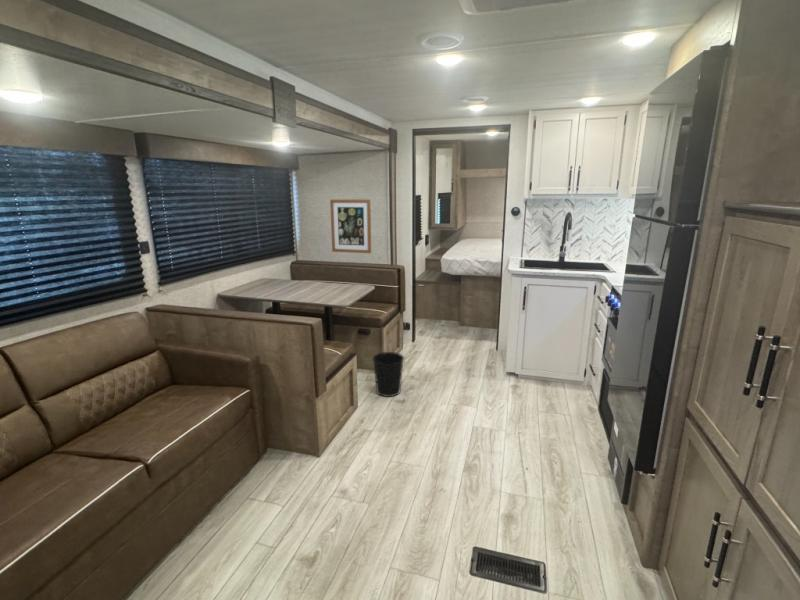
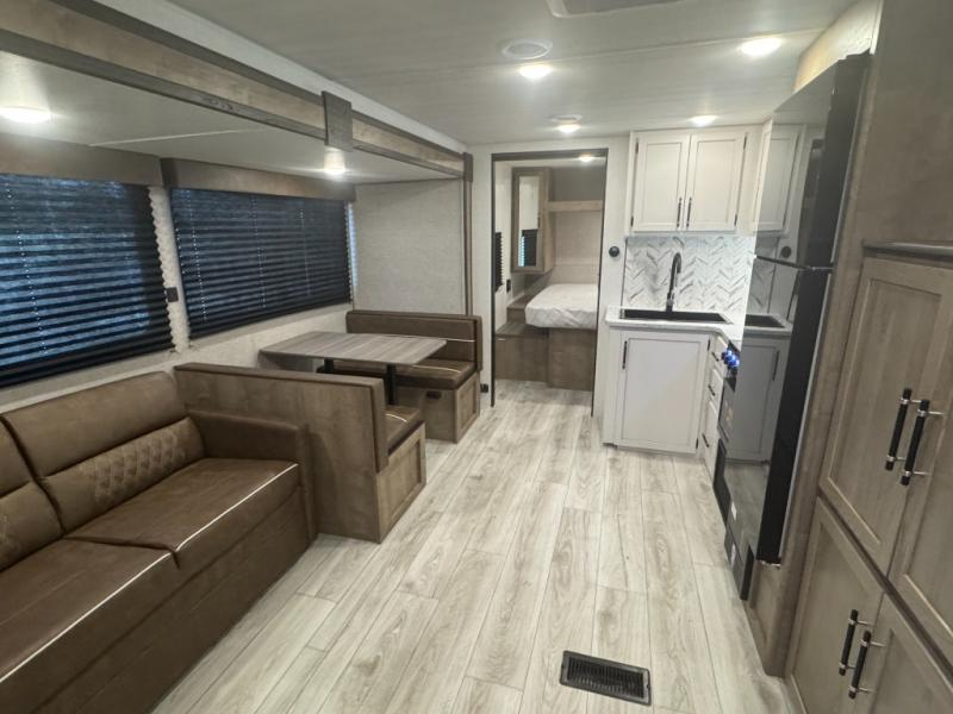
- wastebasket [371,351,405,398]
- wall art [329,199,372,254]
